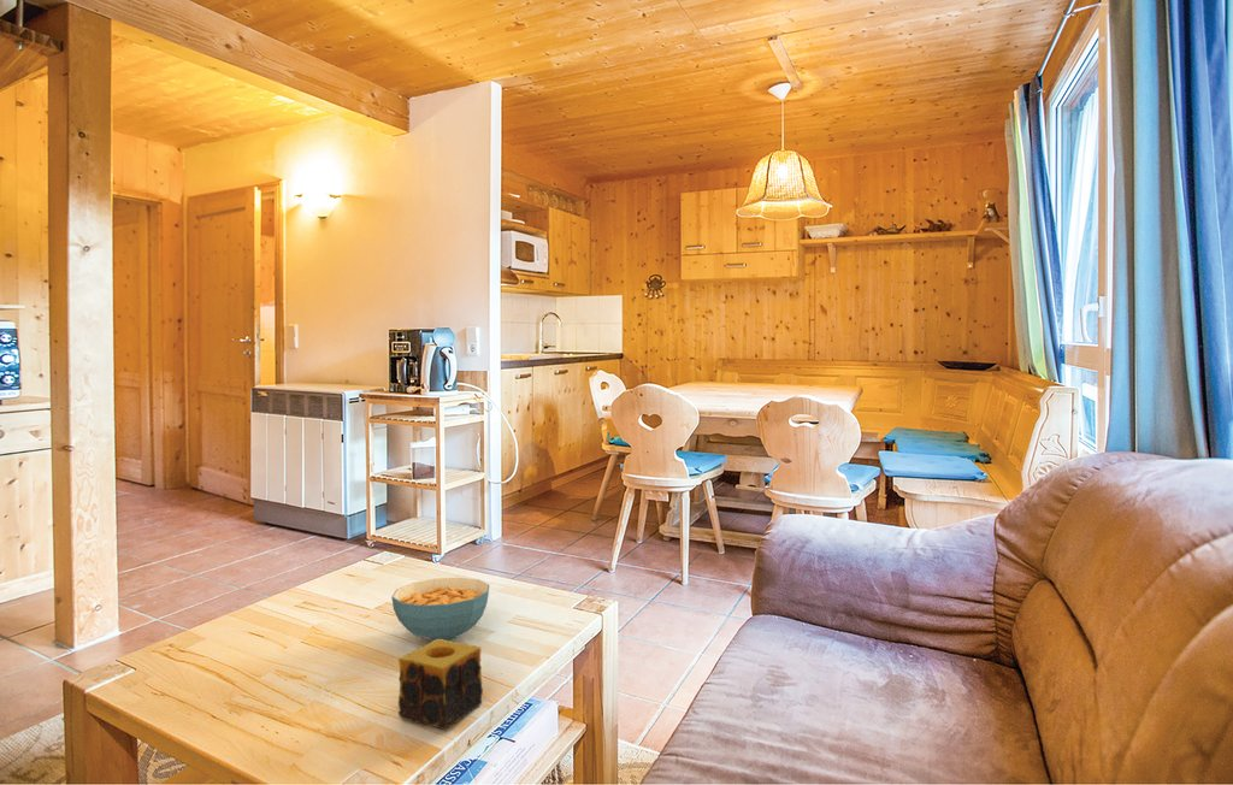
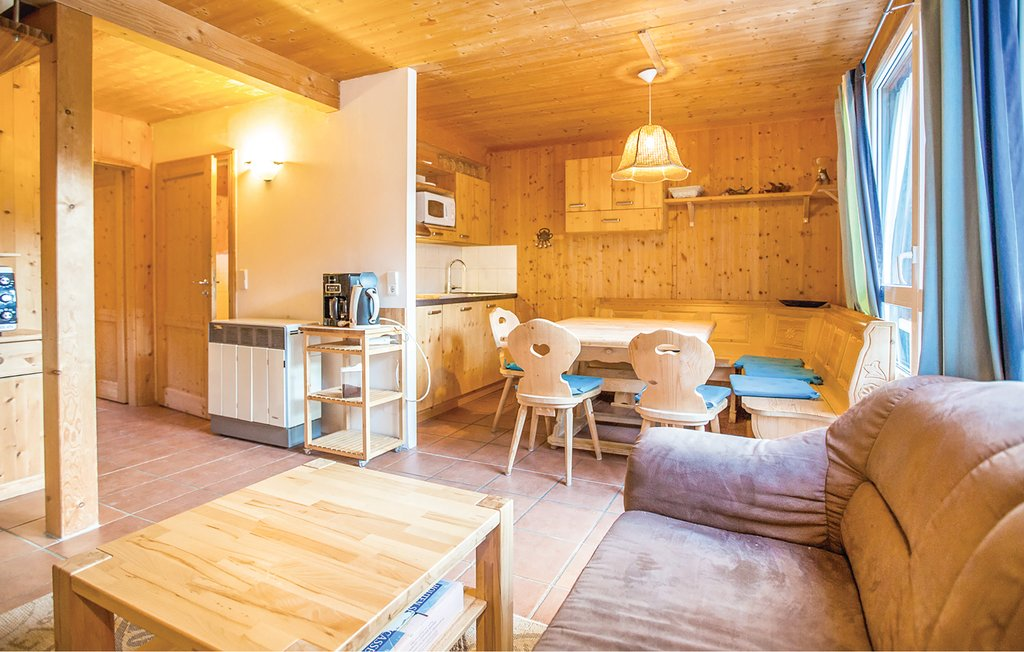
- cereal bowl [390,577,490,642]
- candle [397,639,484,731]
